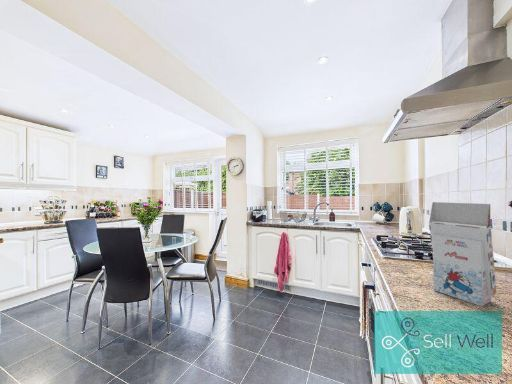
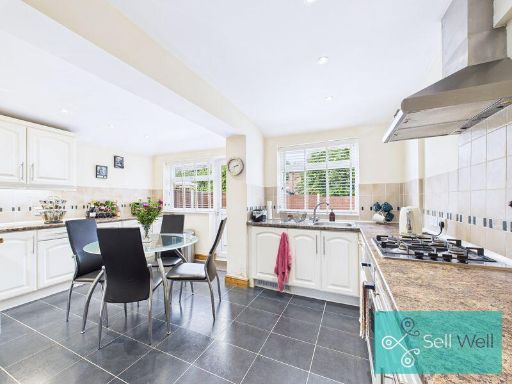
- gift box [428,201,498,307]
